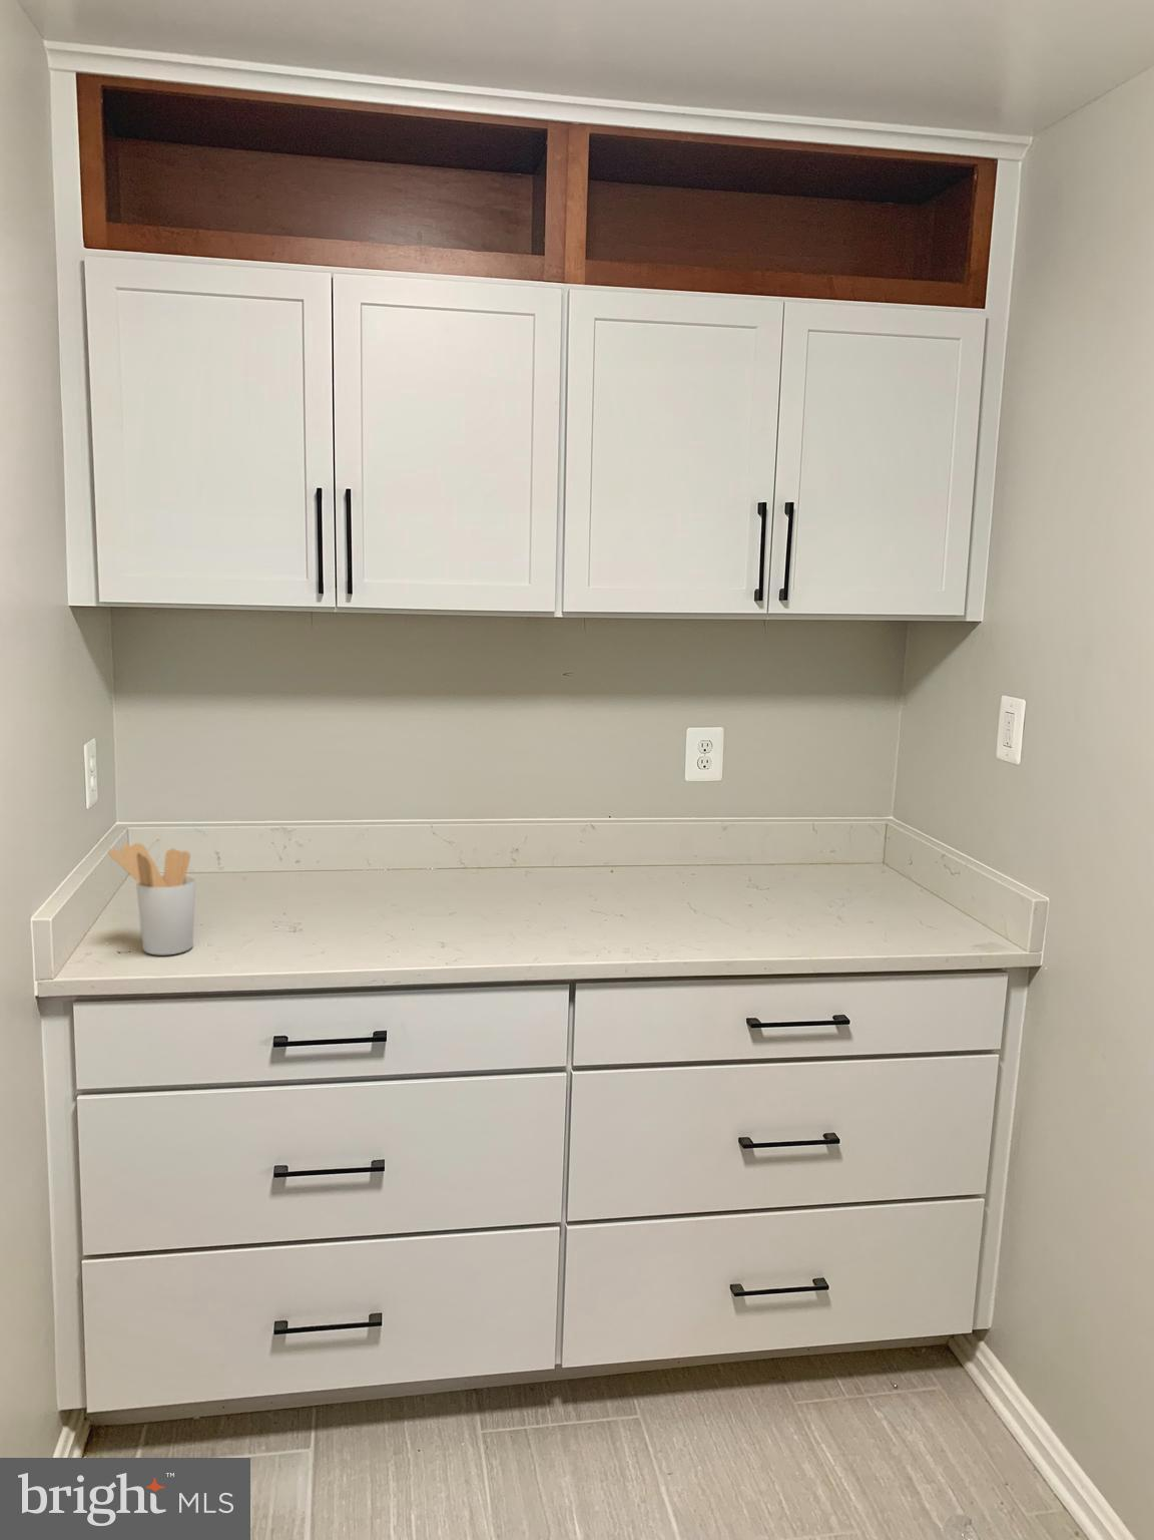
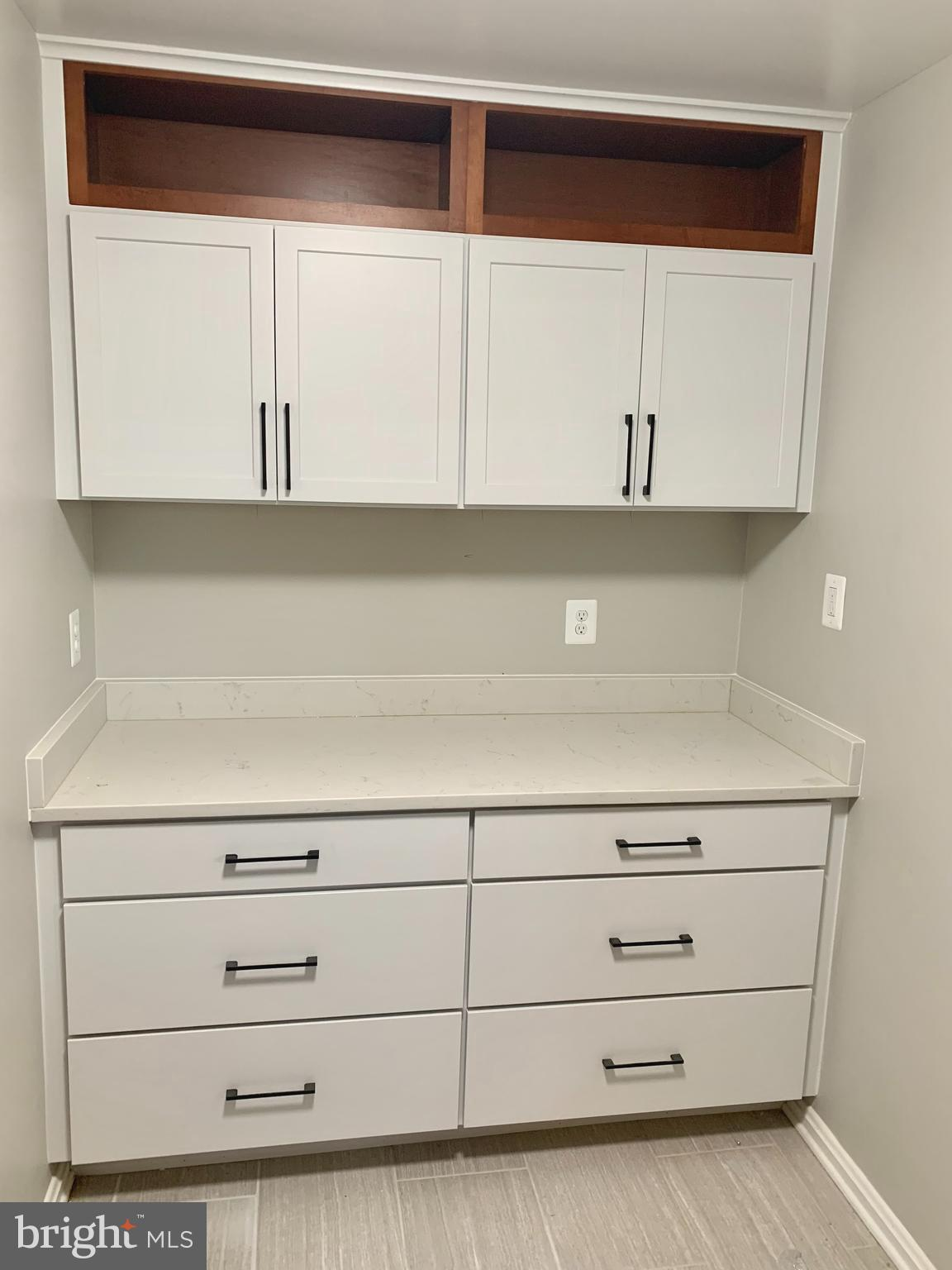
- utensil holder [107,843,196,957]
